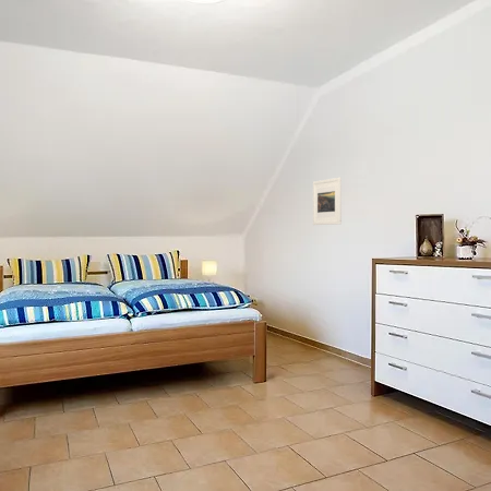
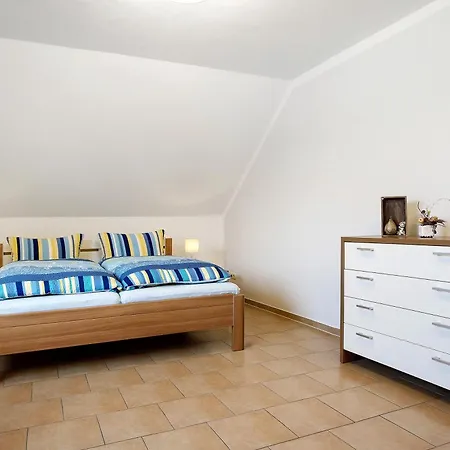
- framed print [312,177,343,226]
